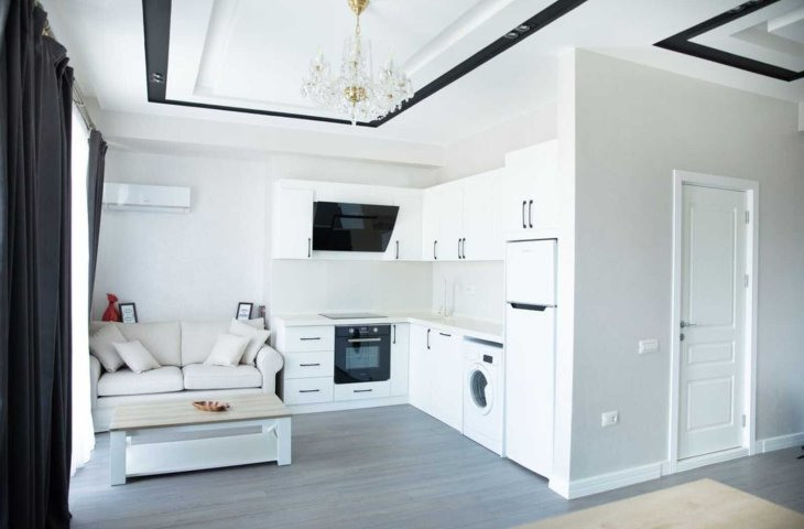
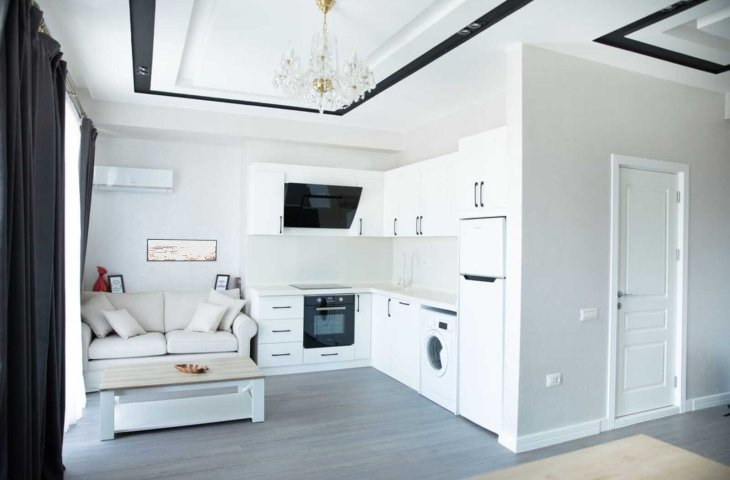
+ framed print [146,238,218,263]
